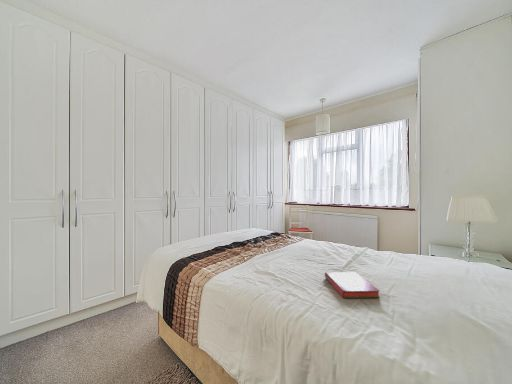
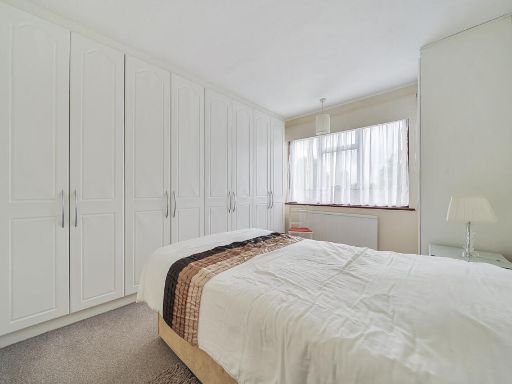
- hardback book [324,271,380,299]
